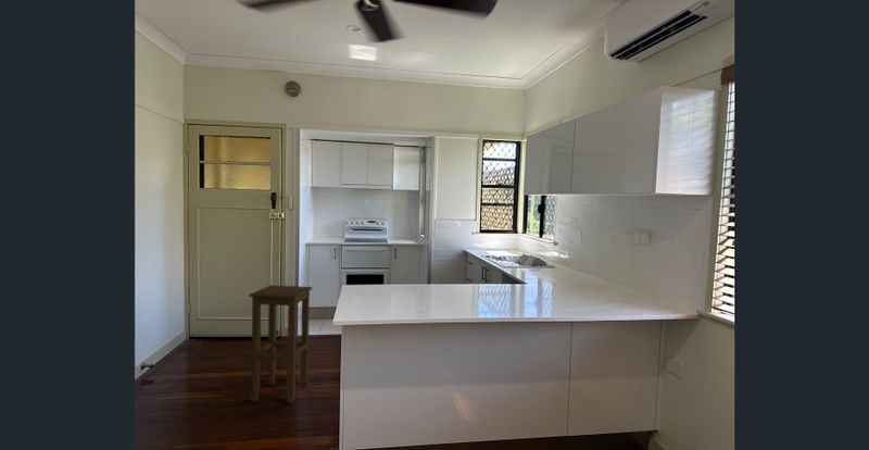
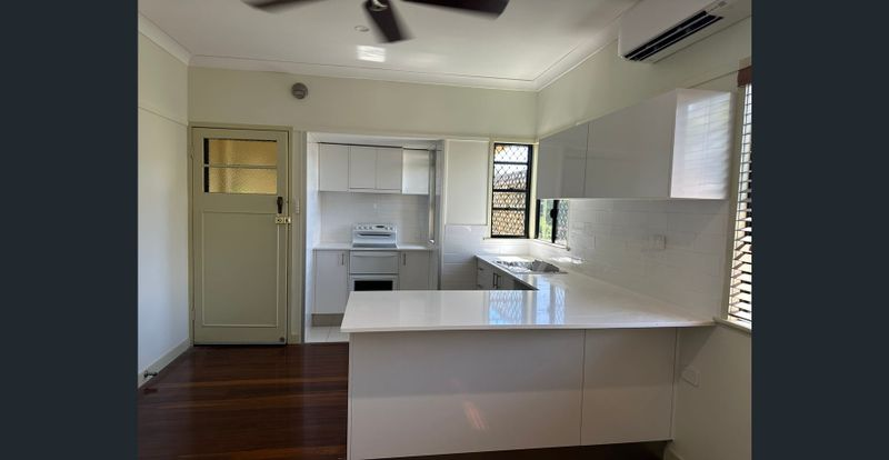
- stool [249,285,313,404]
